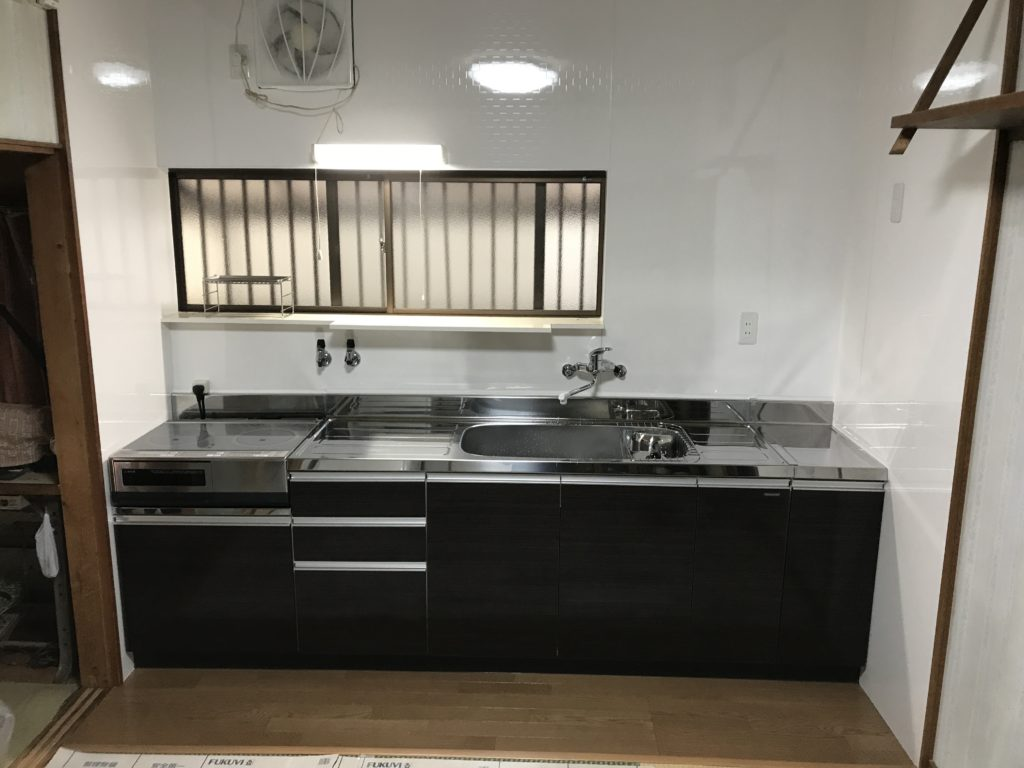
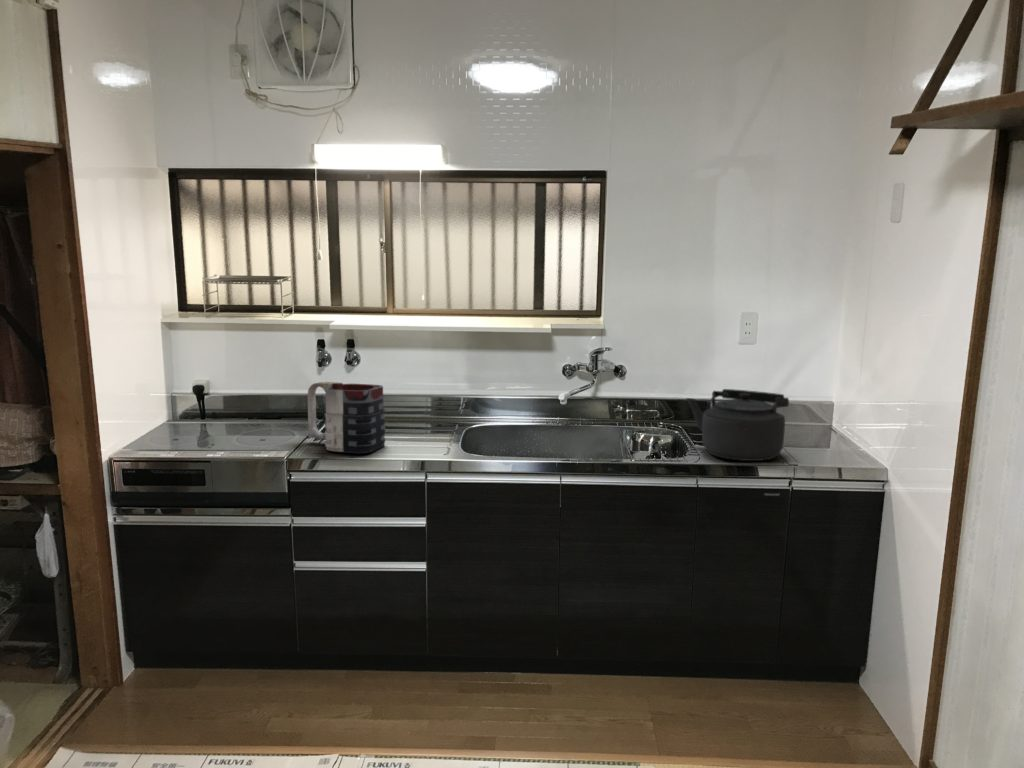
+ mug [307,381,386,454]
+ kettle [685,388,790,462]
